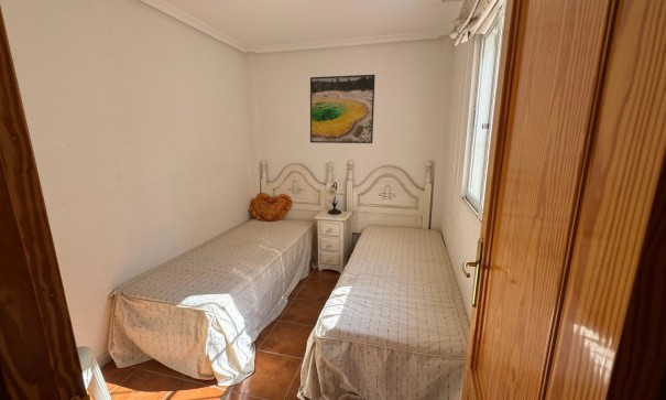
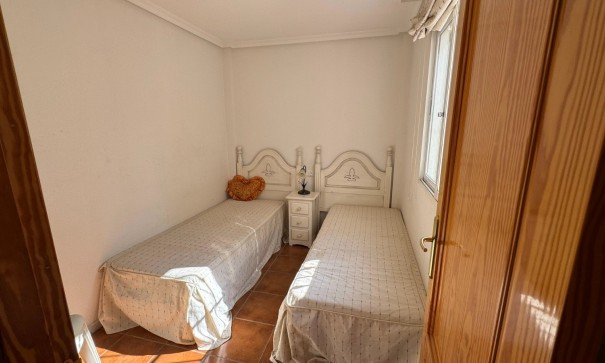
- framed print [309,74,376,144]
